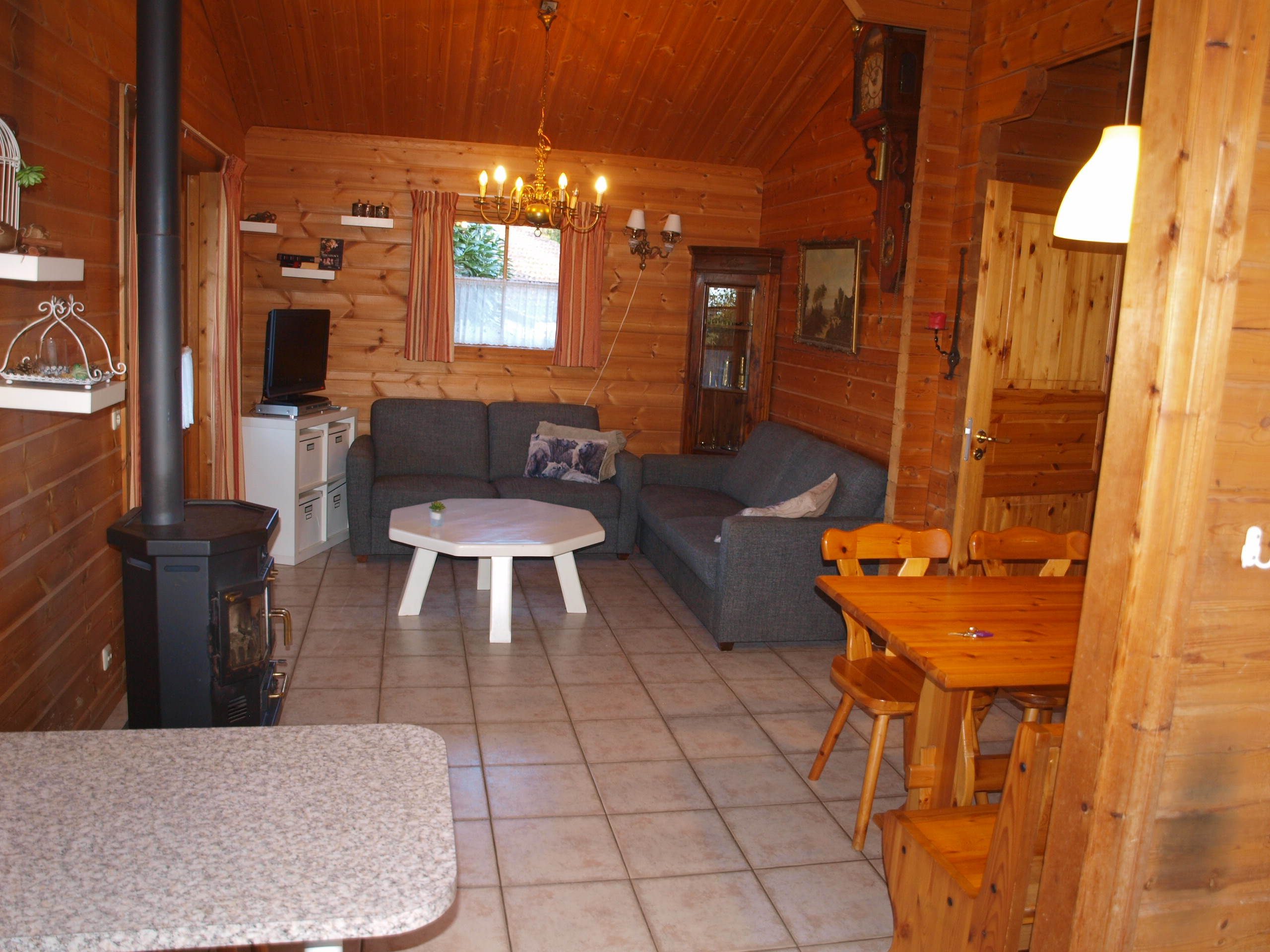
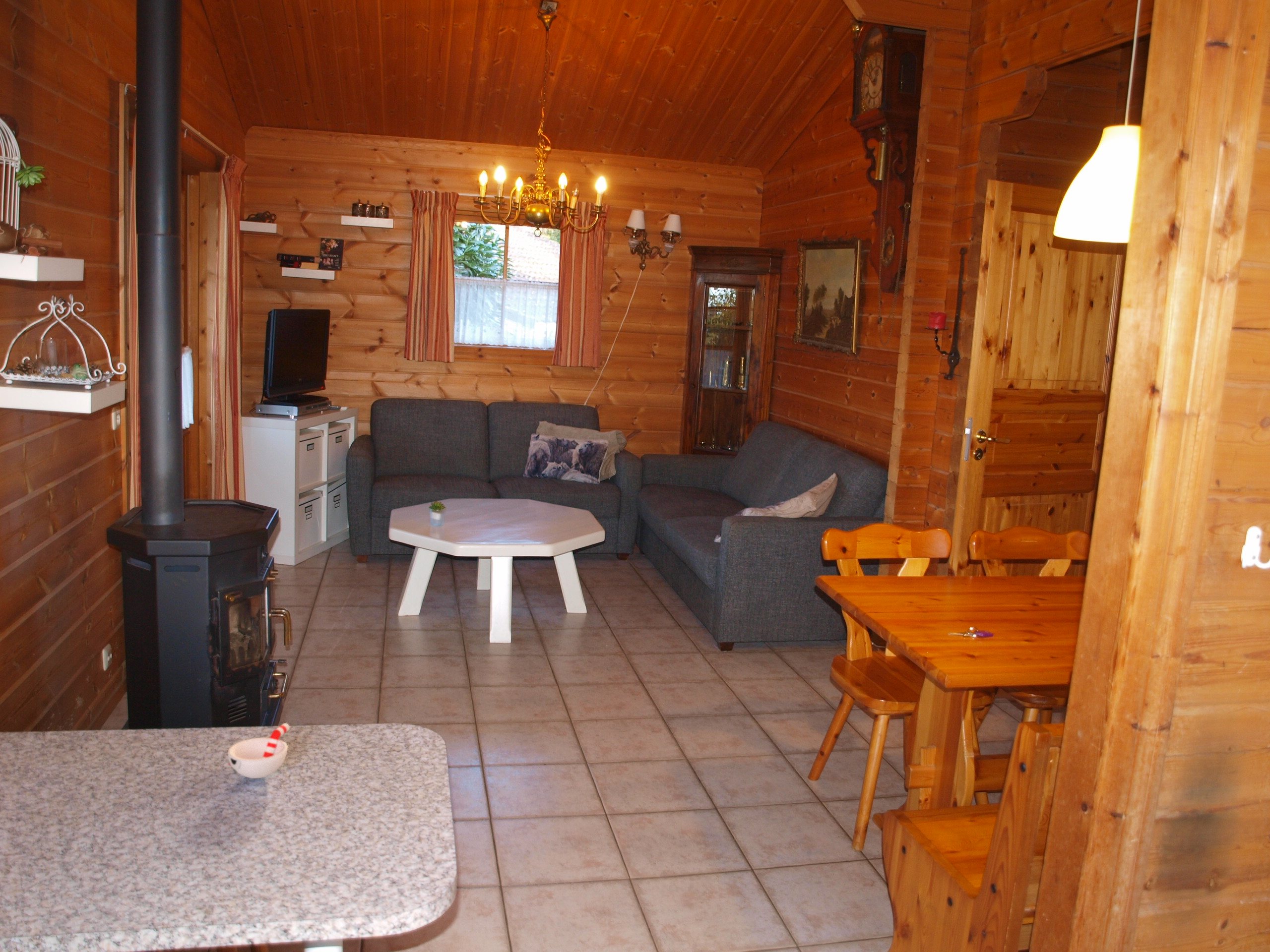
+ cup [227,722,290,779]
